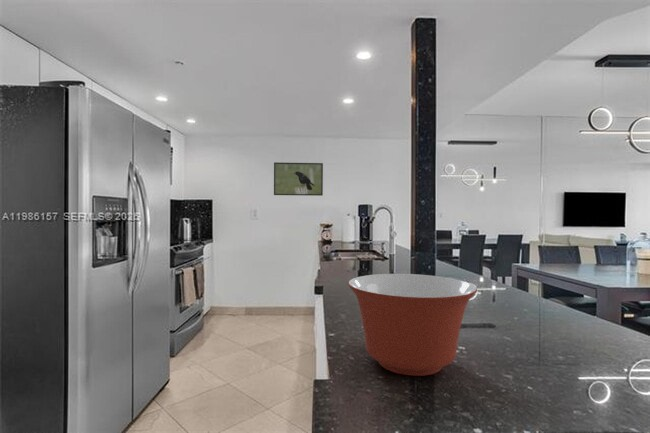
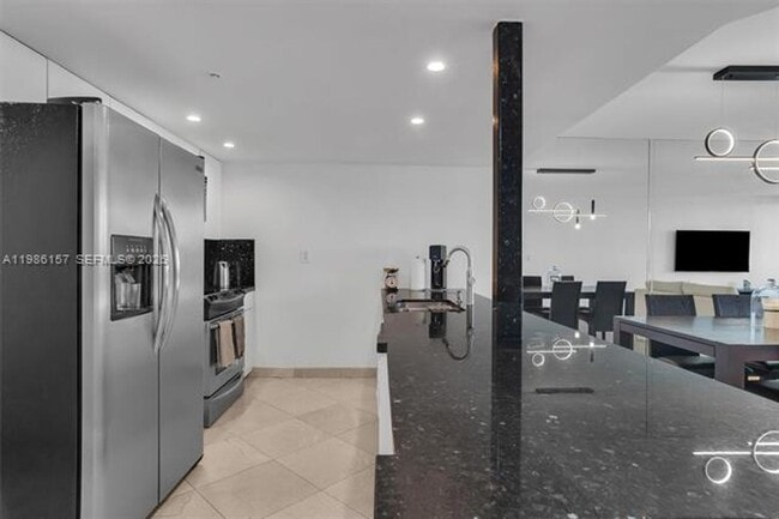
- mixing bowl [347,273,478,377]
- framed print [273,161,324,197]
